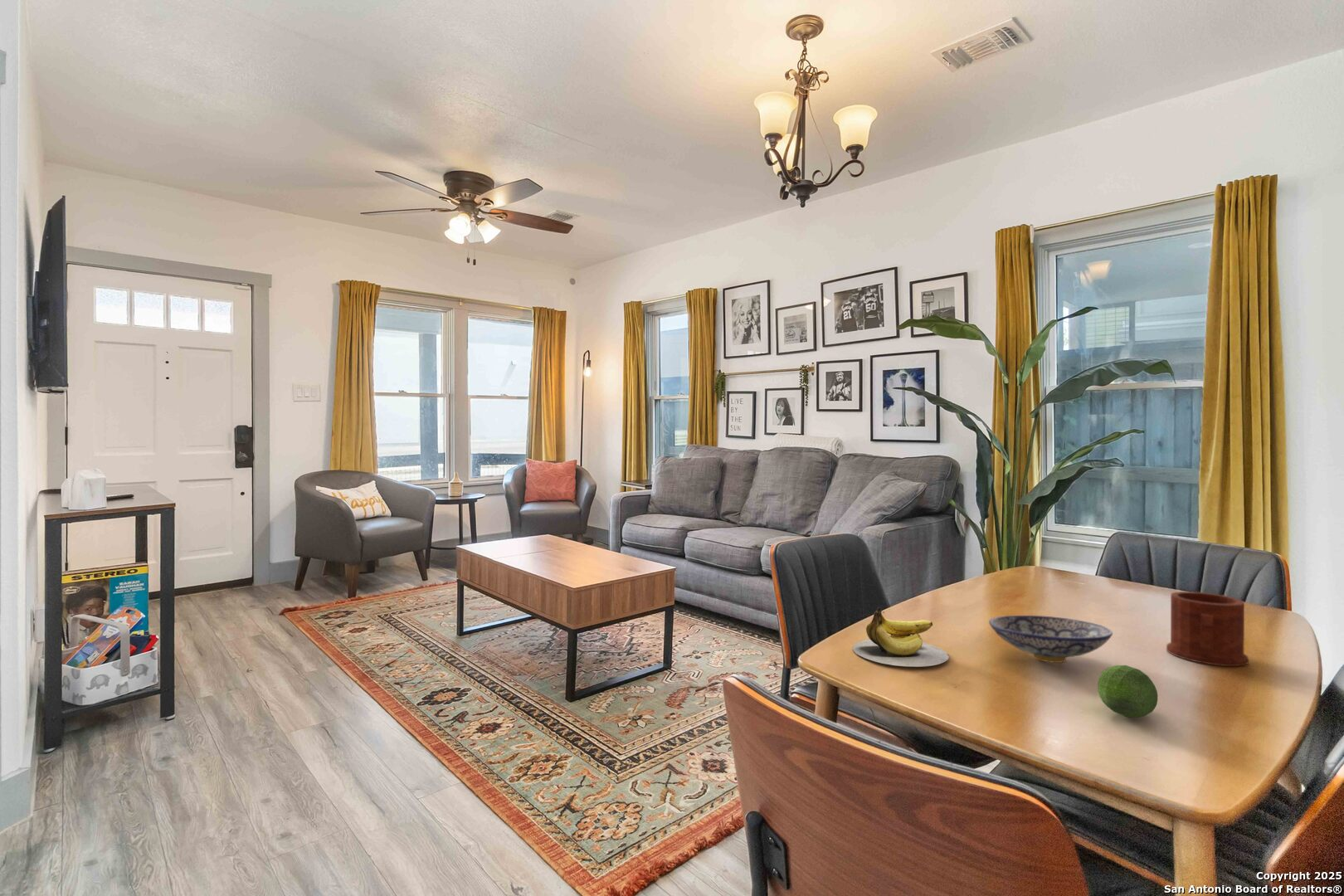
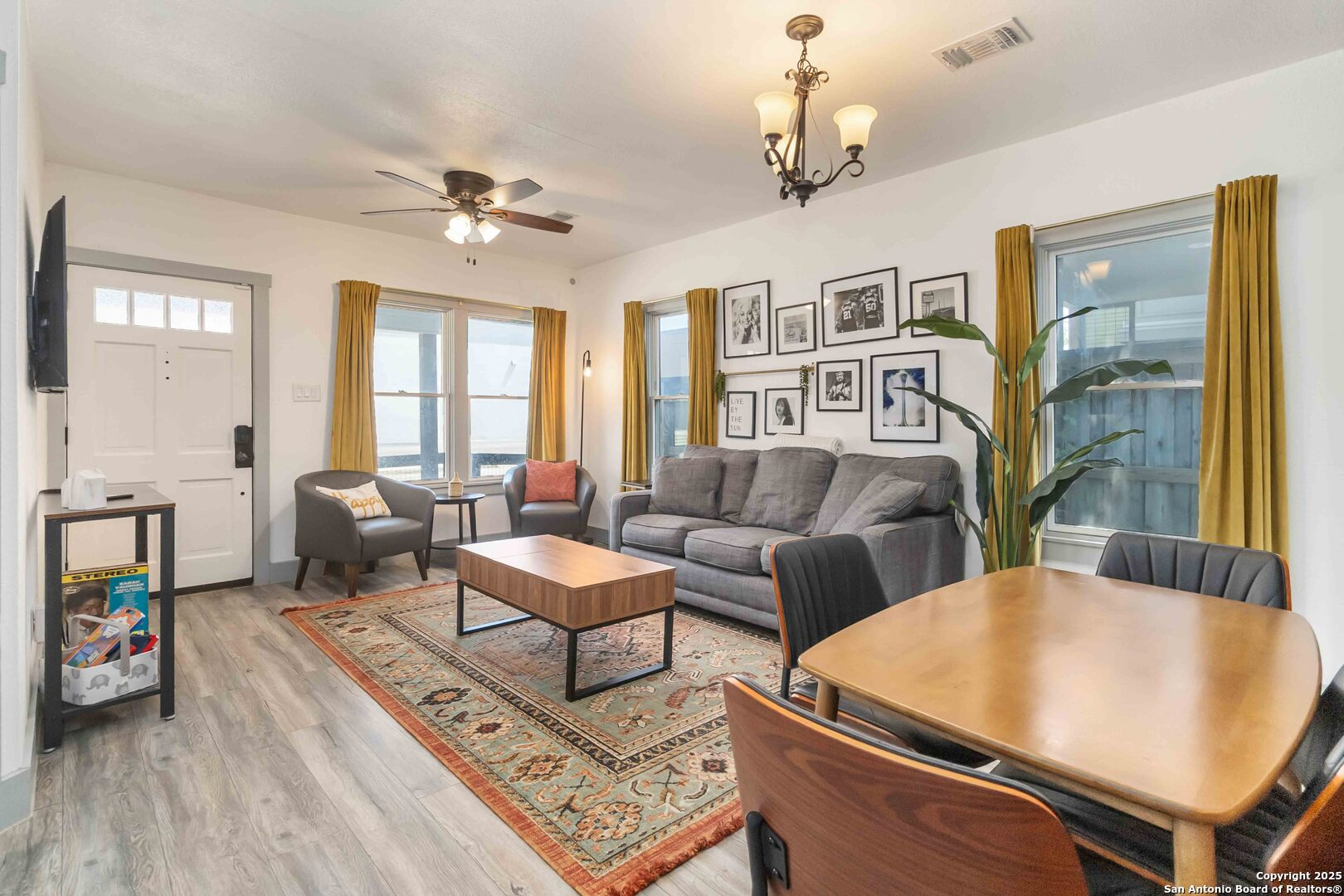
- banana [852,606,950,668]
- bowl [988,615,1113,664]
- mug [1166,591,1249,667]
- fruit [1097,665,1158,718]
